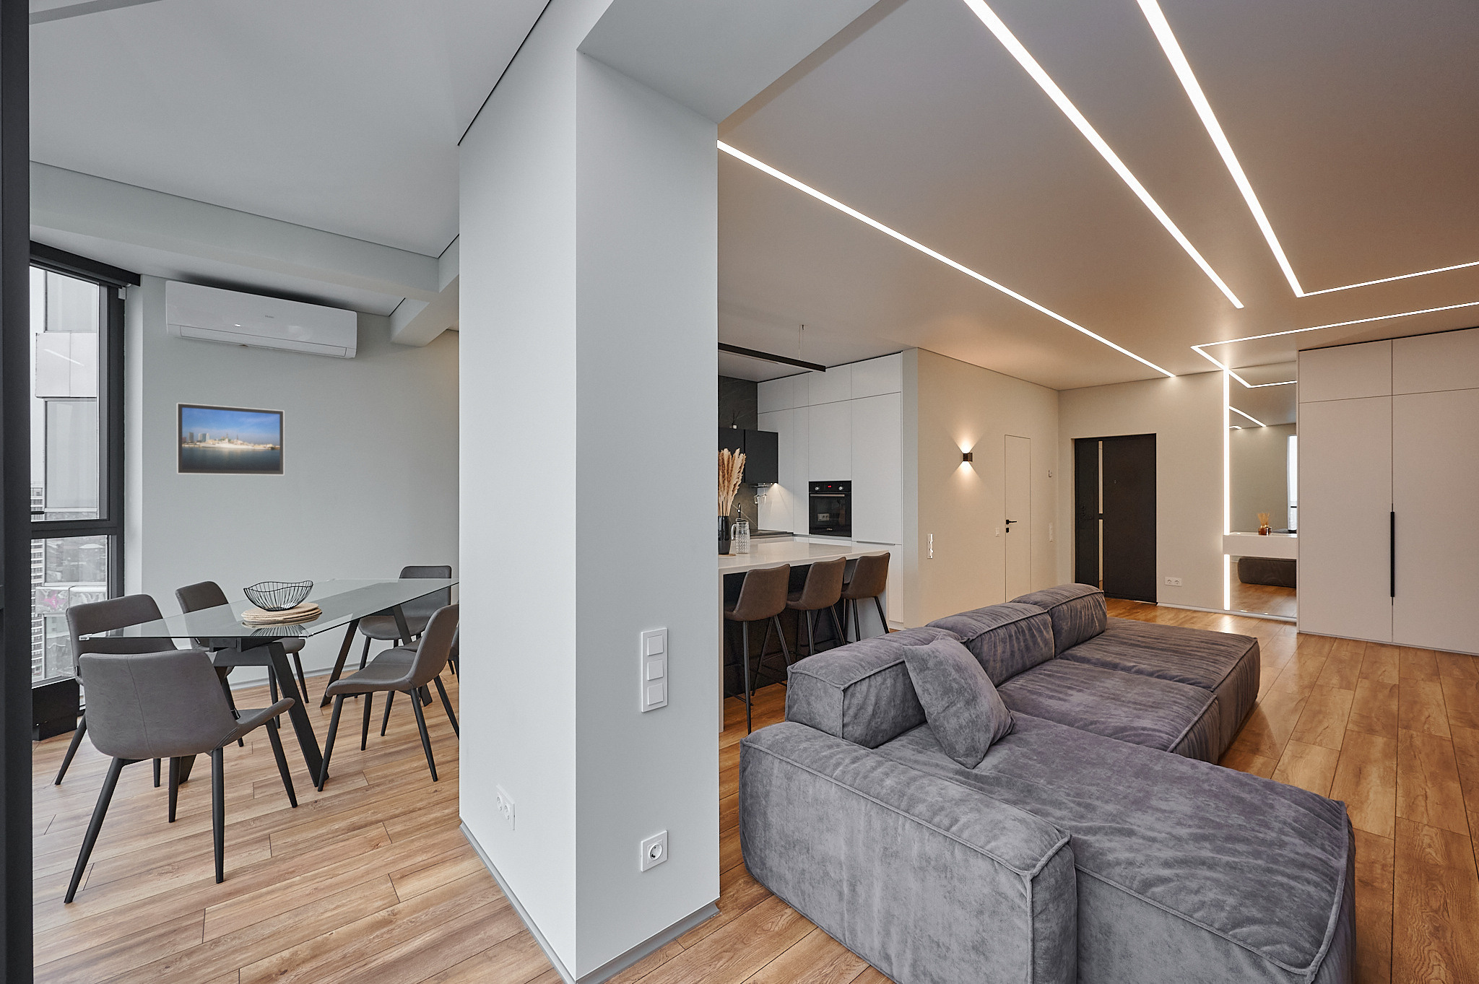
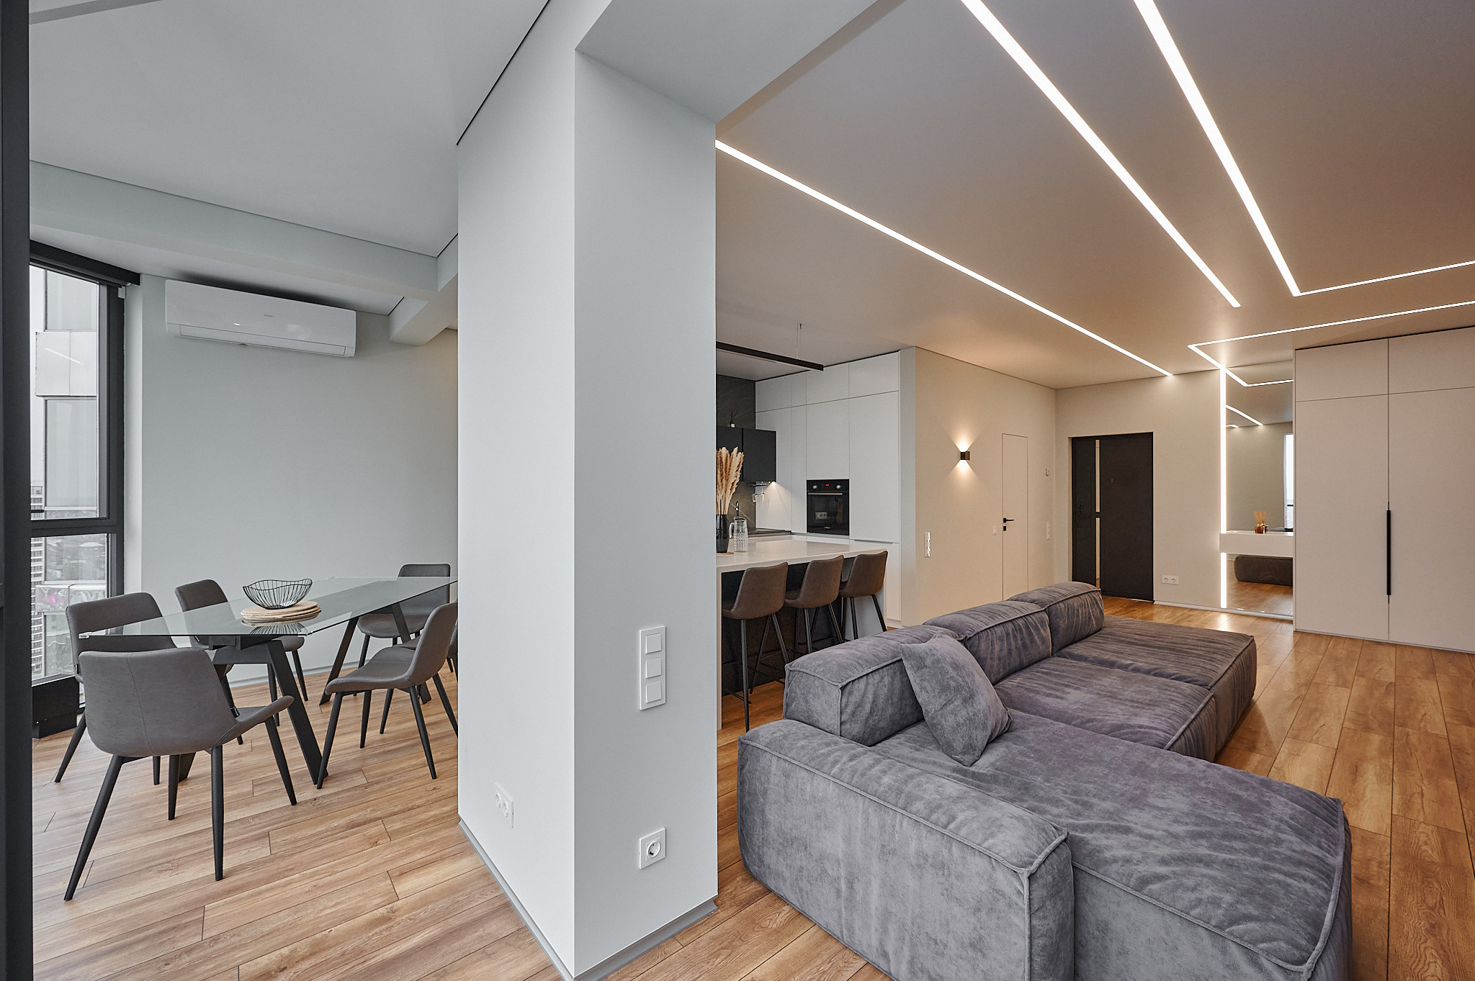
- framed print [176,402,285,476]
